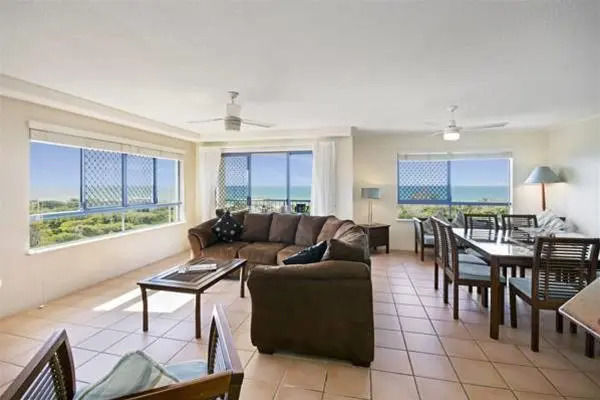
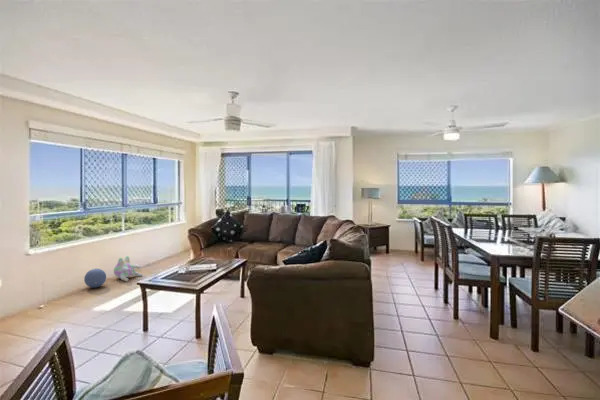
+ plush toy [113,255,143,282]
+ ball [83,268,108,289]
